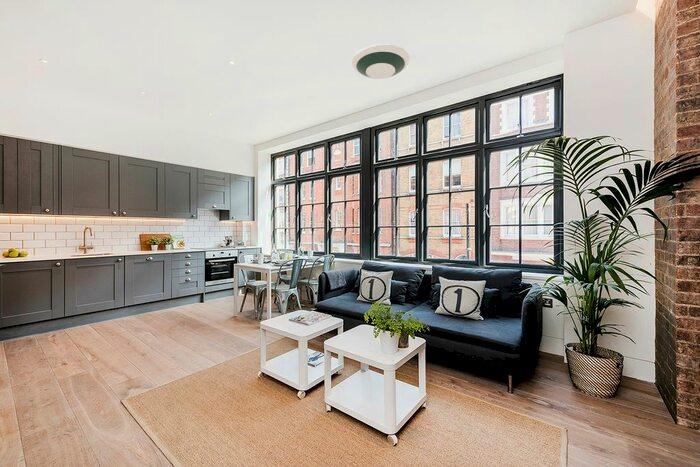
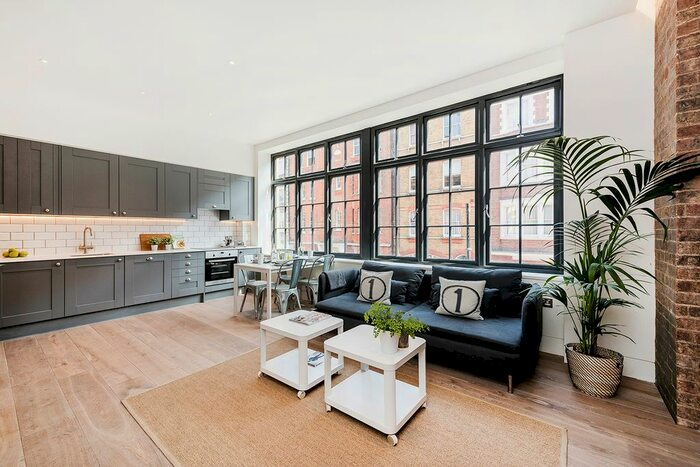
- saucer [351,43,410,80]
